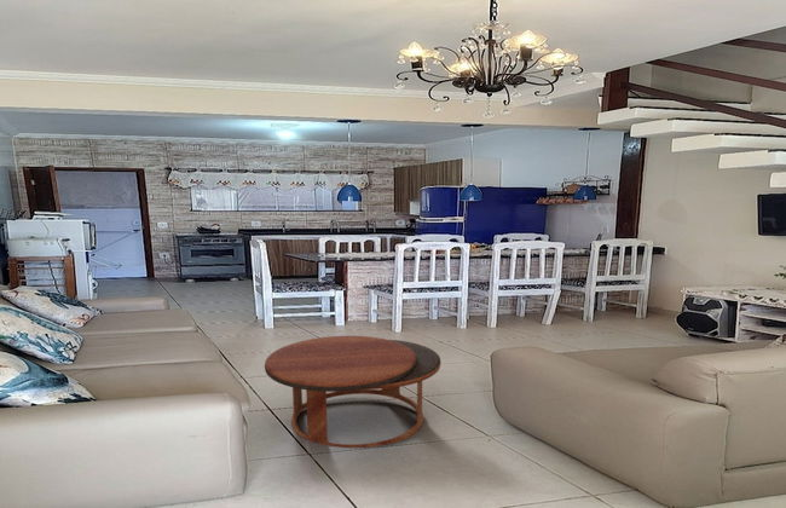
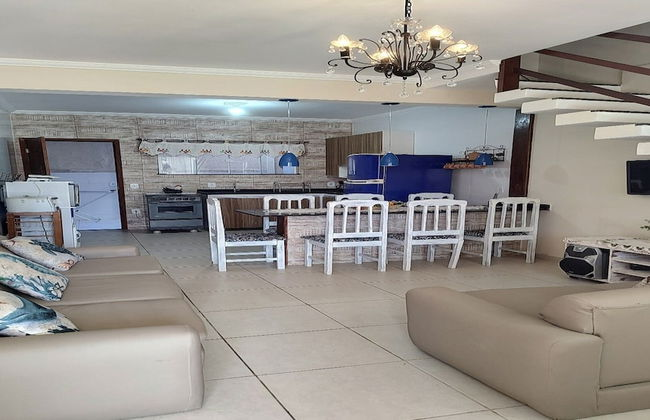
- coffee table [264,335,443,449]
